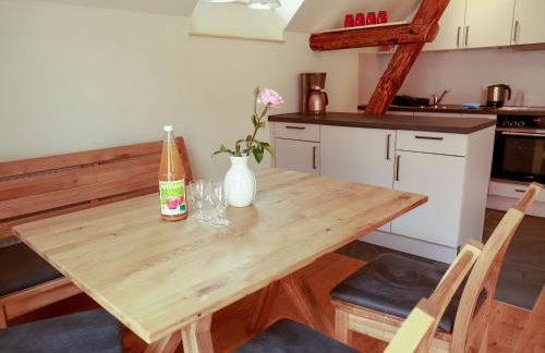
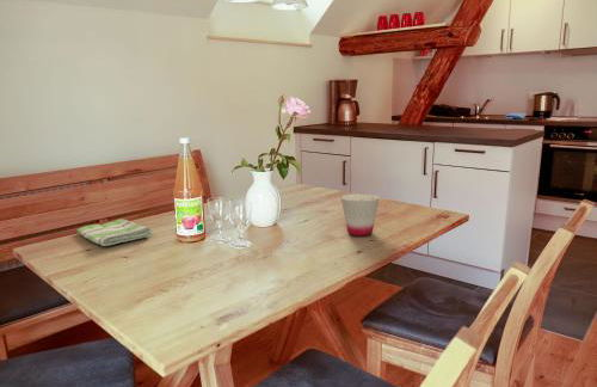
+ dish towel [75,217,154,247]
+ cup [340,192,381,238]
